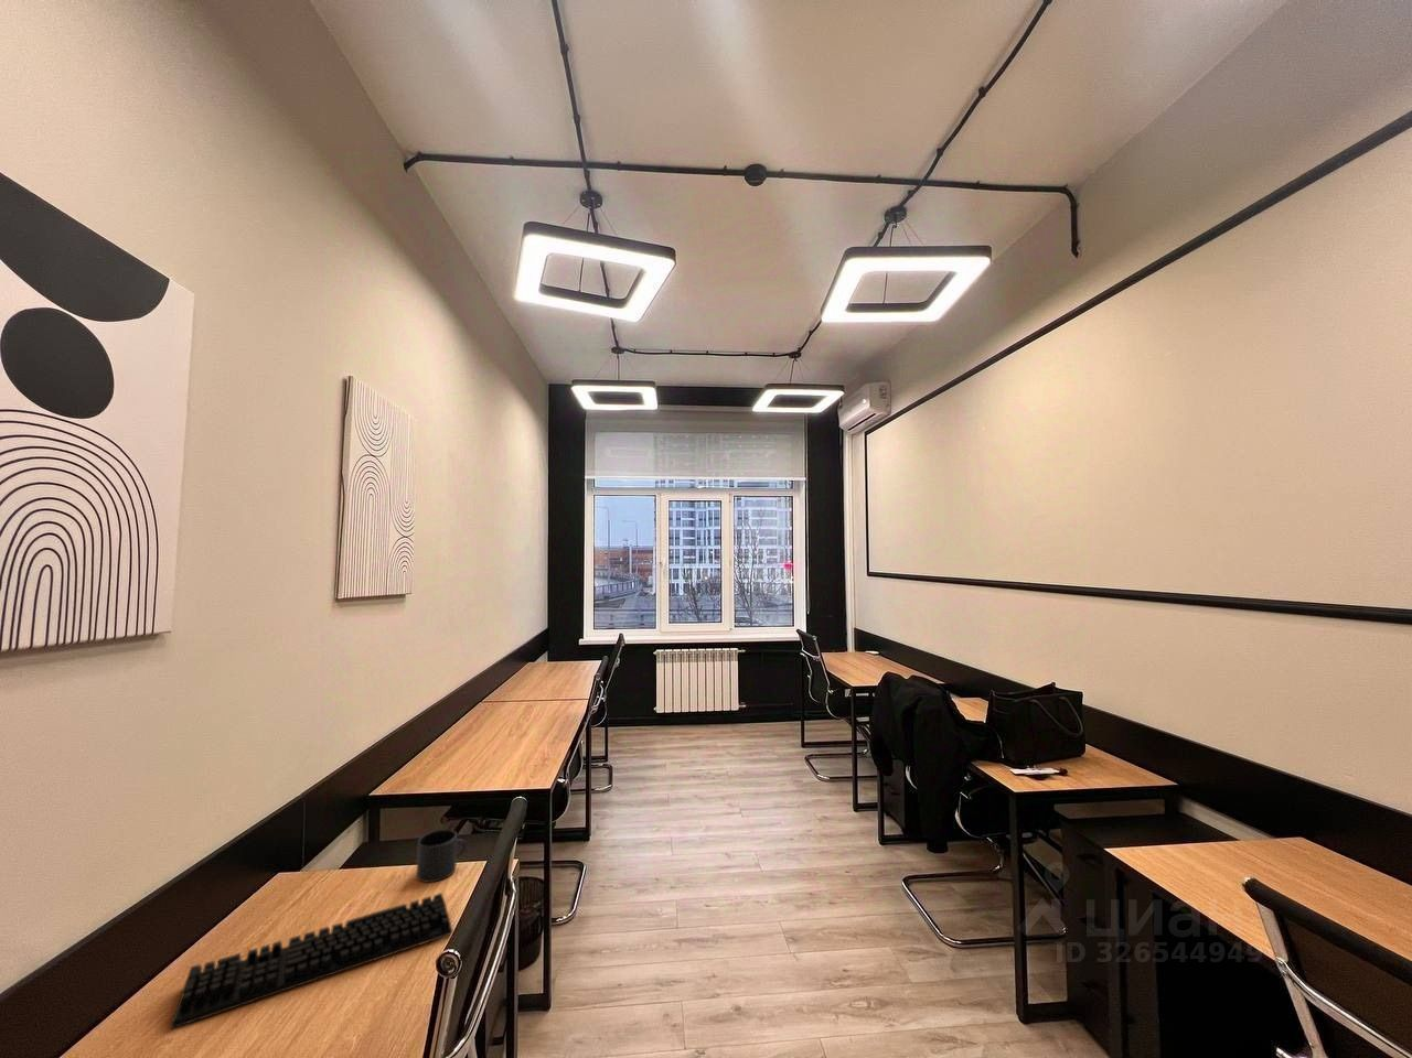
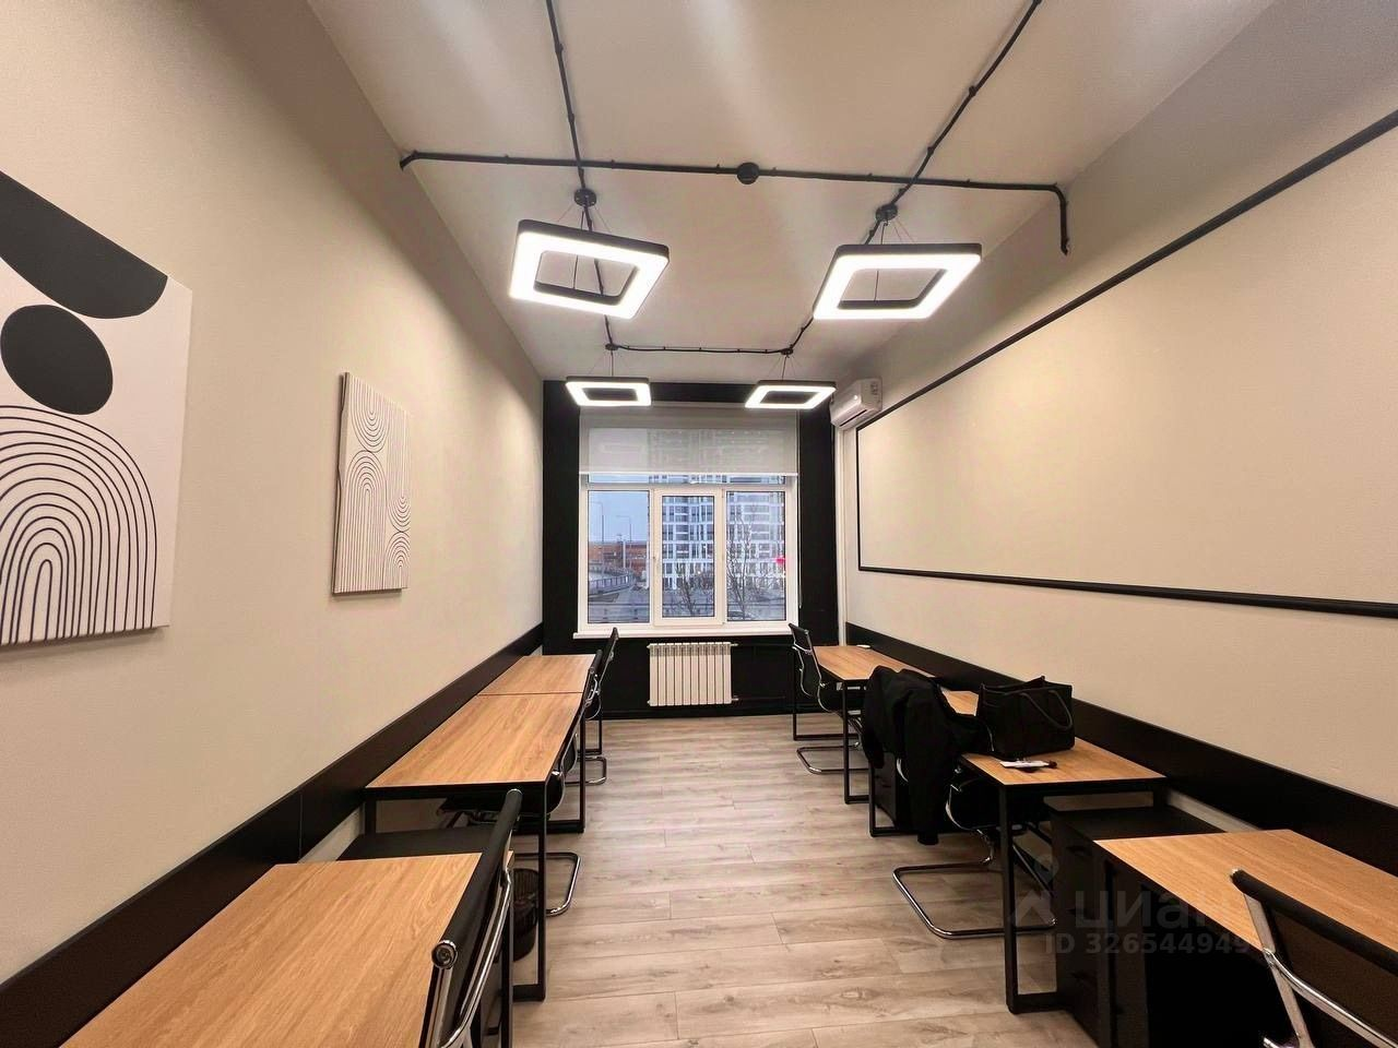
- mug [416,829,467,884]
- keyboard [170,891,455,1030]
